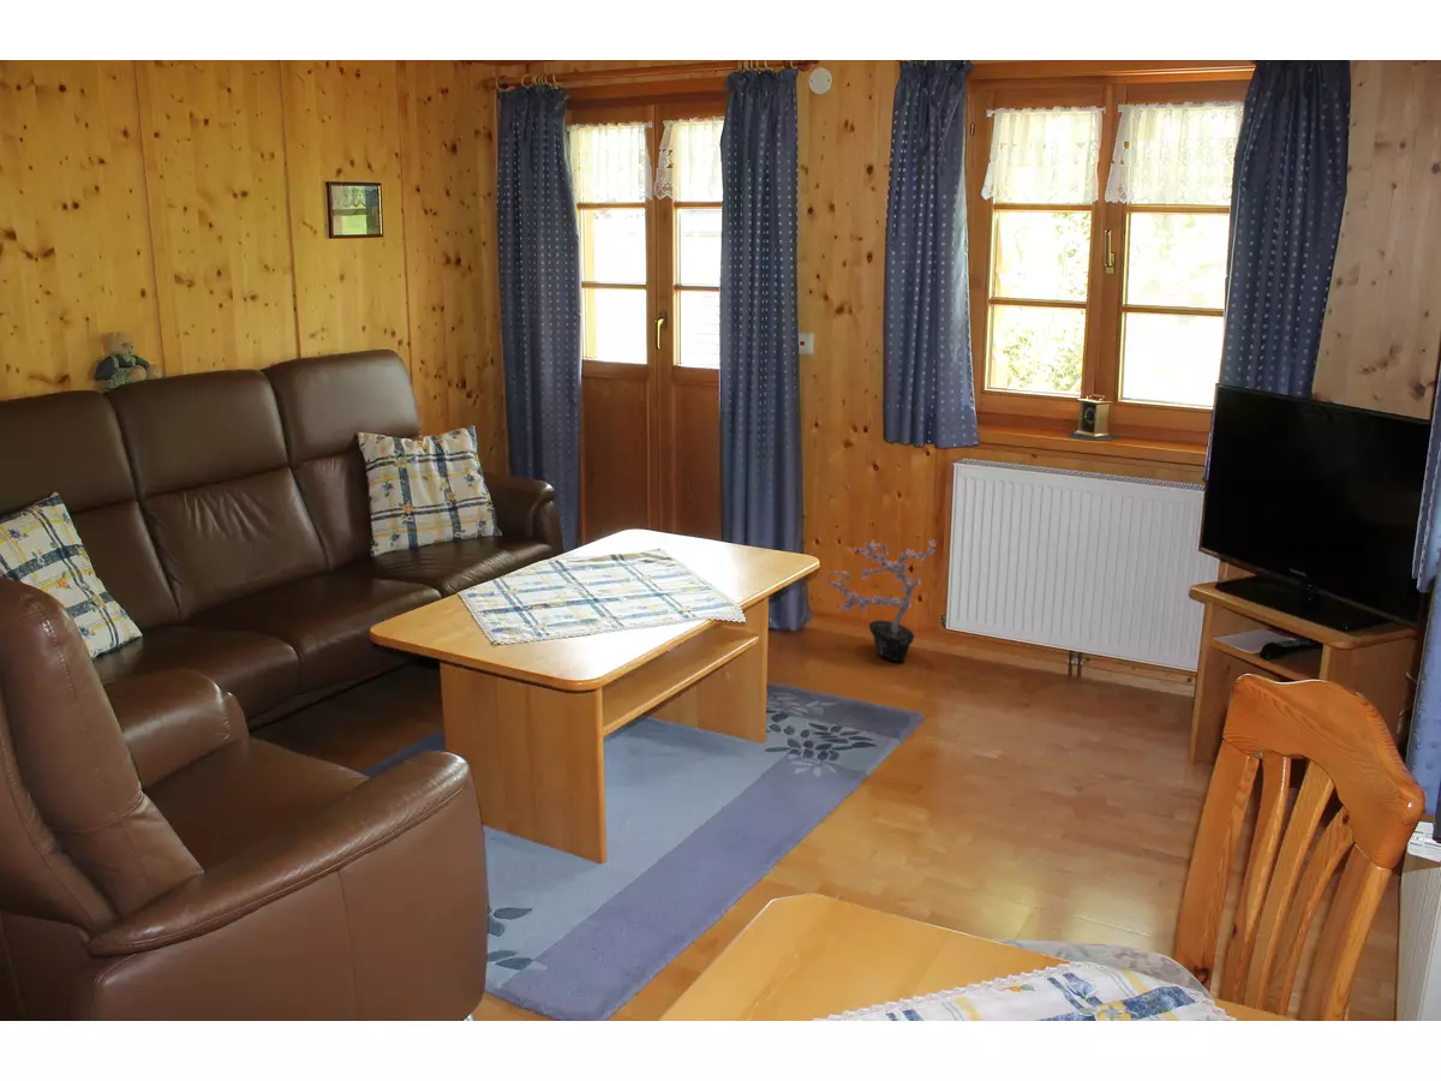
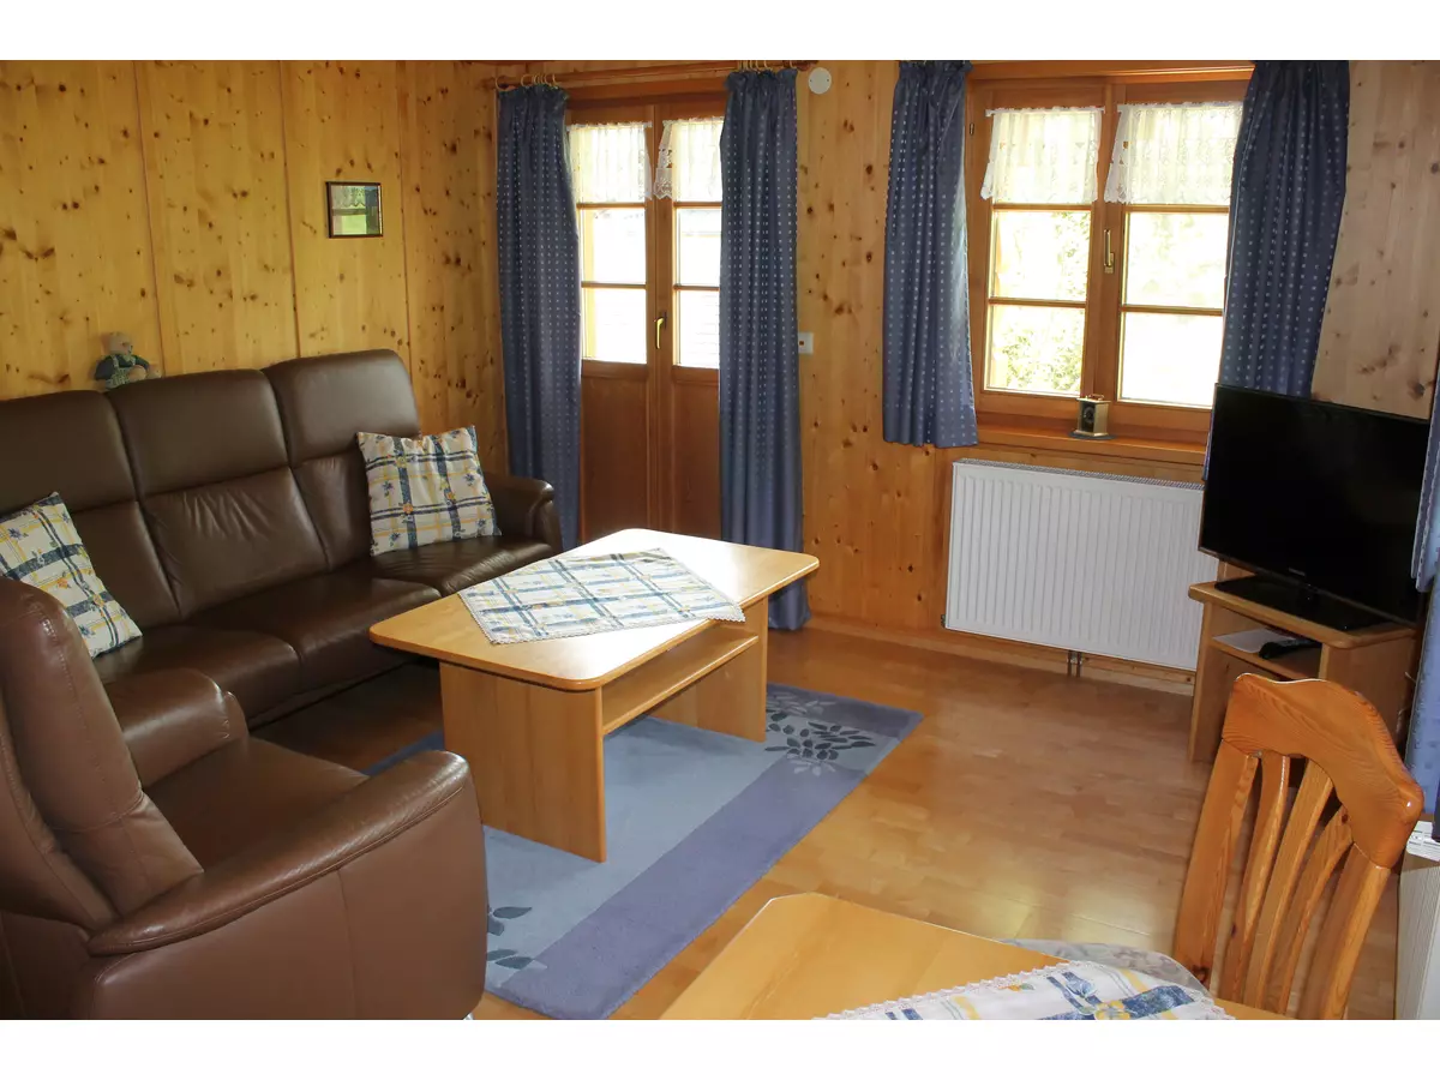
- potted plant [823,538,938,663]
